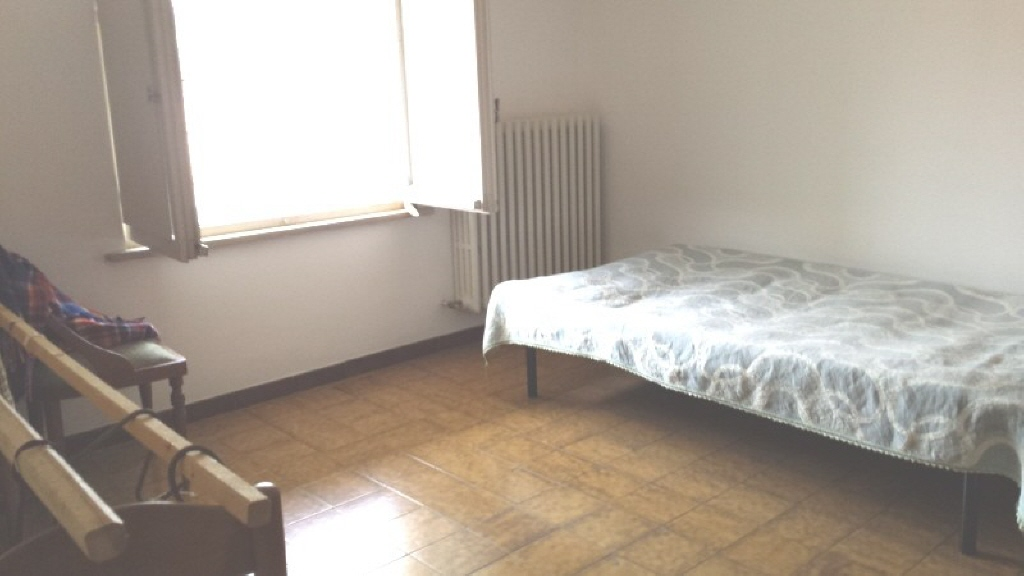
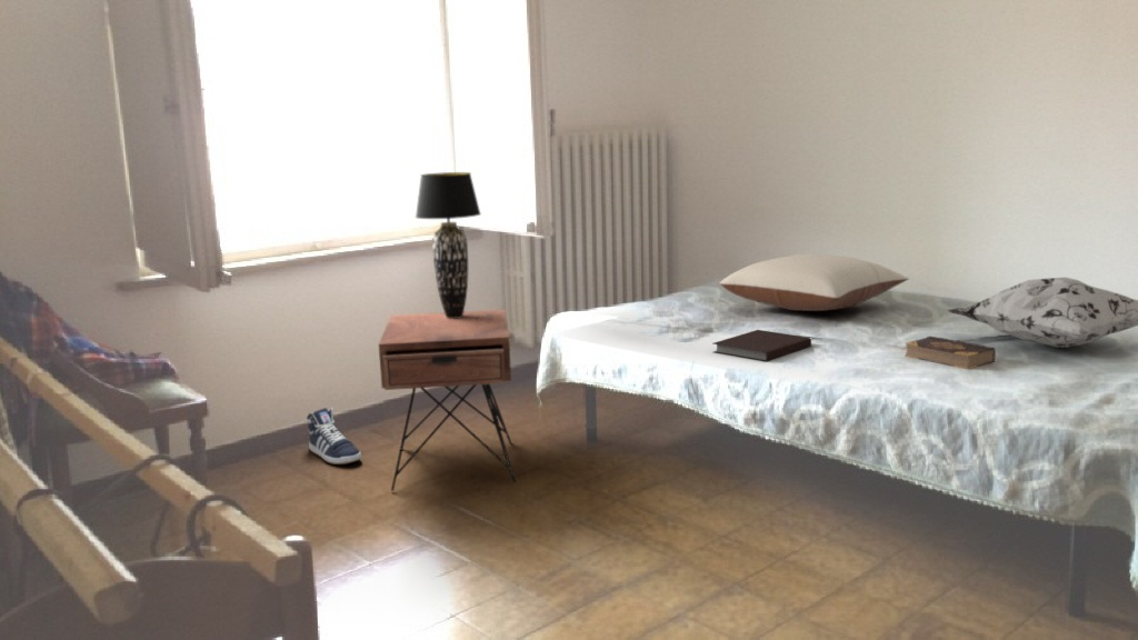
+ pillow [719,252,910,312]
+ book [904,336,997,370]
+ decorative pillow [946,277,1138,349]
+ sneaker [306,407,362,466]
+ notebook [711,329,812,362]
+ nightstand [378,309,517,492]
+ table lamp [415,171,482,319]
